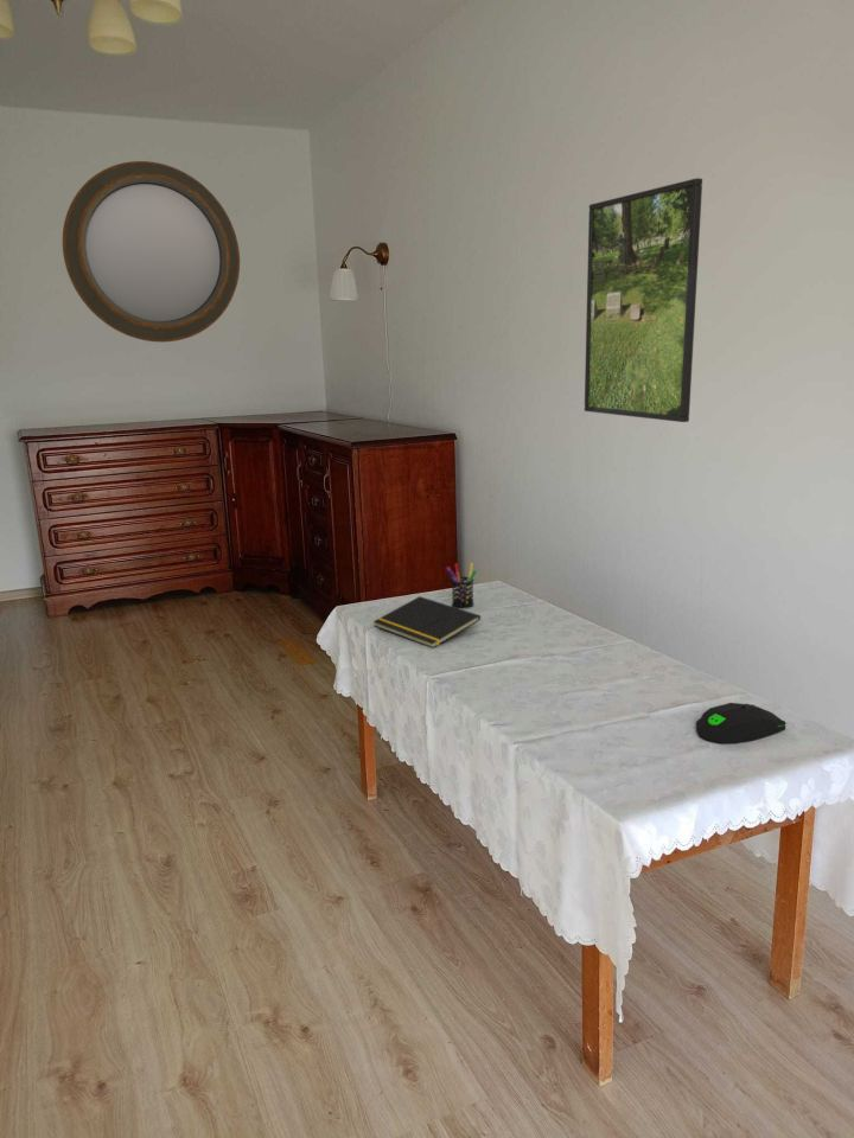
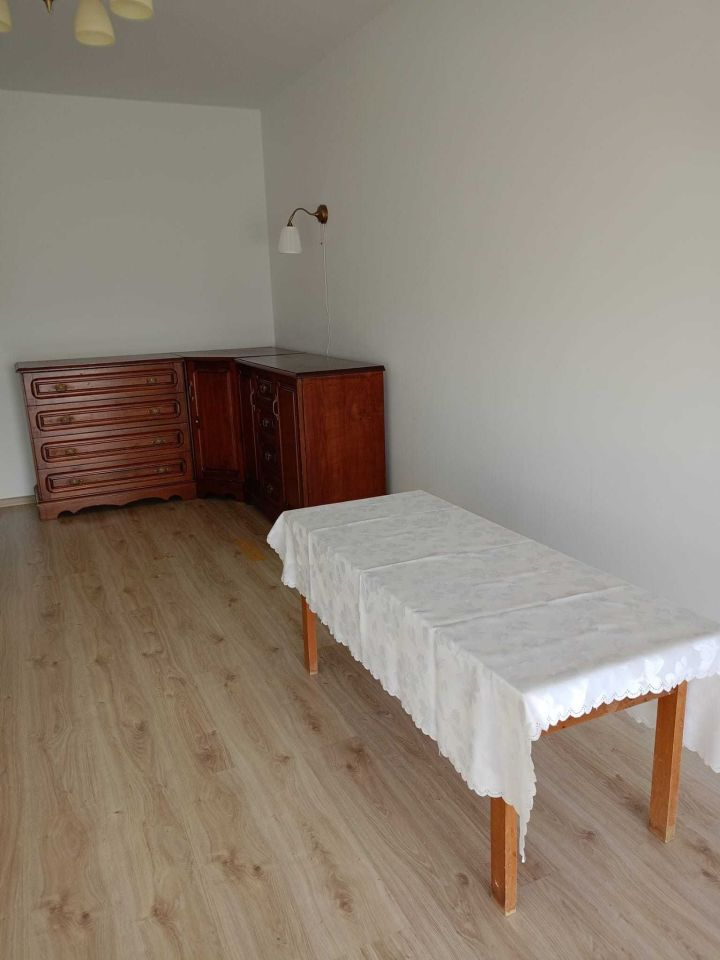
- pen holder [445,562,478,609]
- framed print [584,177,703,423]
- home mirror [62,160,241,344]
- computer mouse [695,702,788,744]
- notepad [372,595,482,650]
